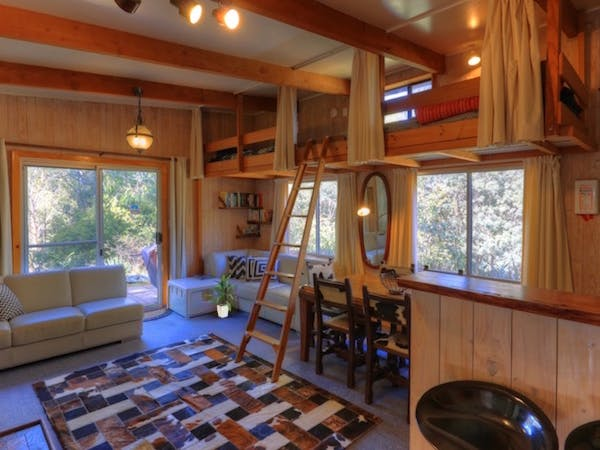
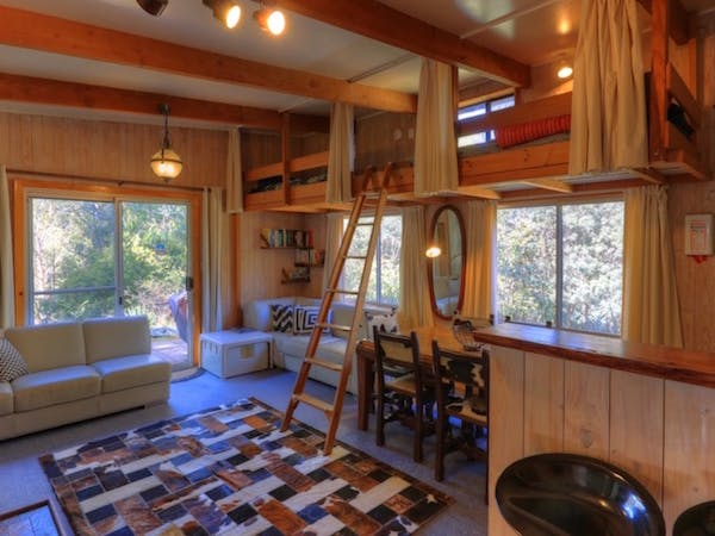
- indoor plant [205,274,237,318]
